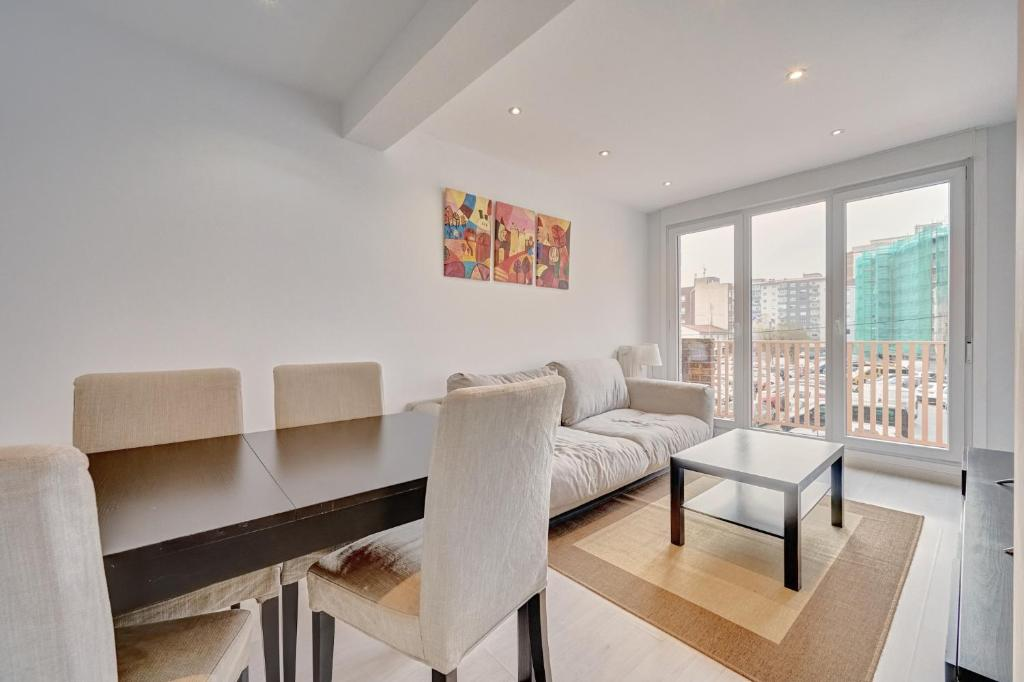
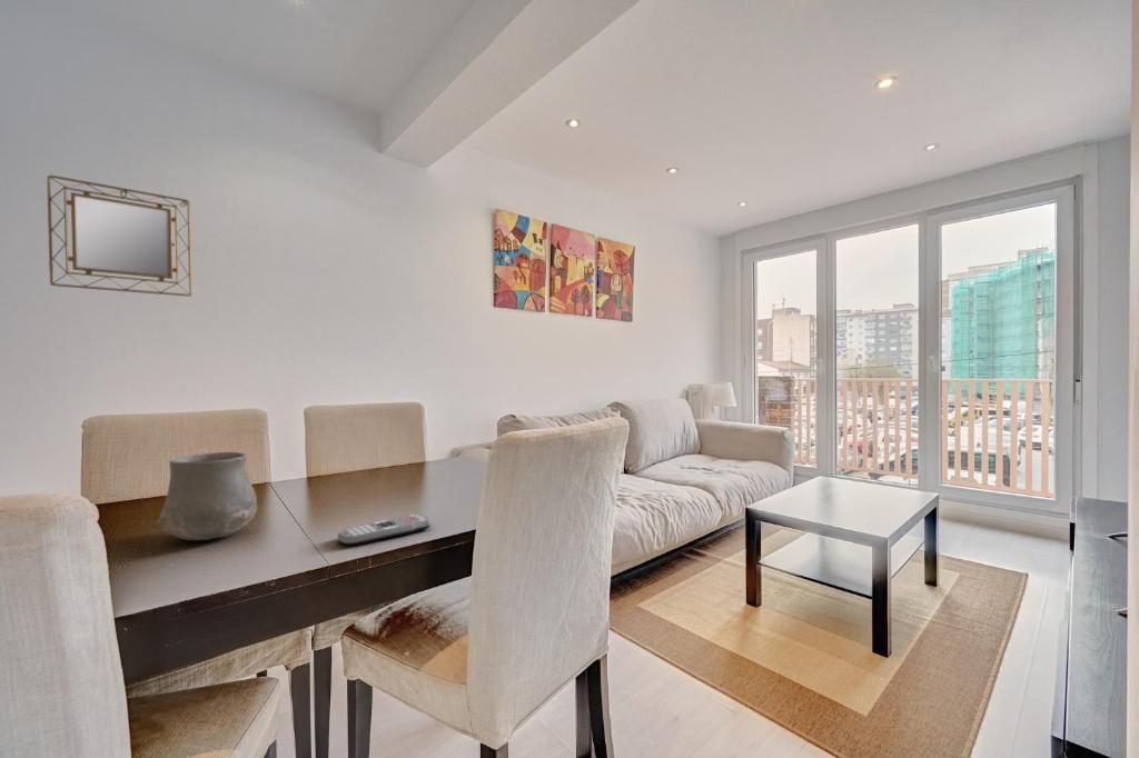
+ home mirror [46,174,192,297]
+ ceramic cup [156,451,259,541]
+ remote control [337,512,432,546]
